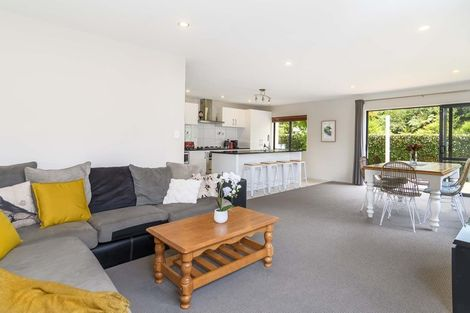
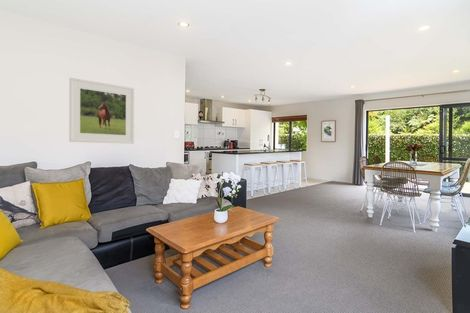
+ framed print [68,77,135,145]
